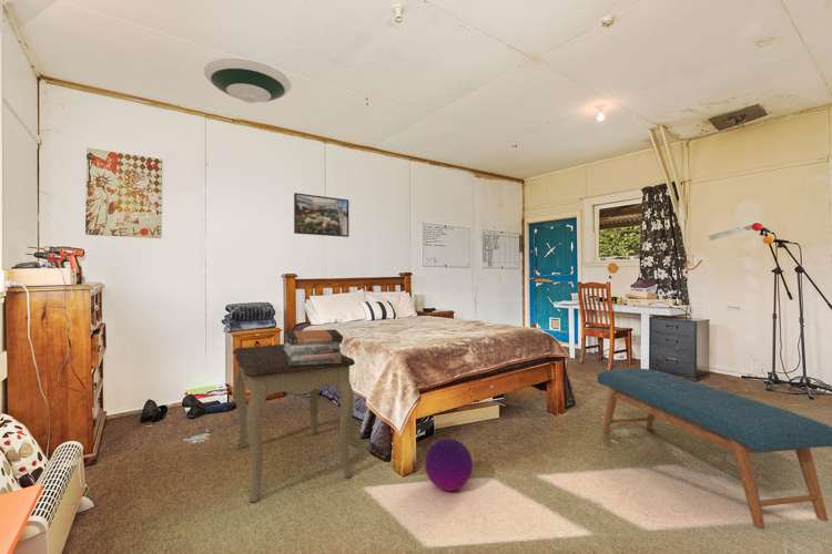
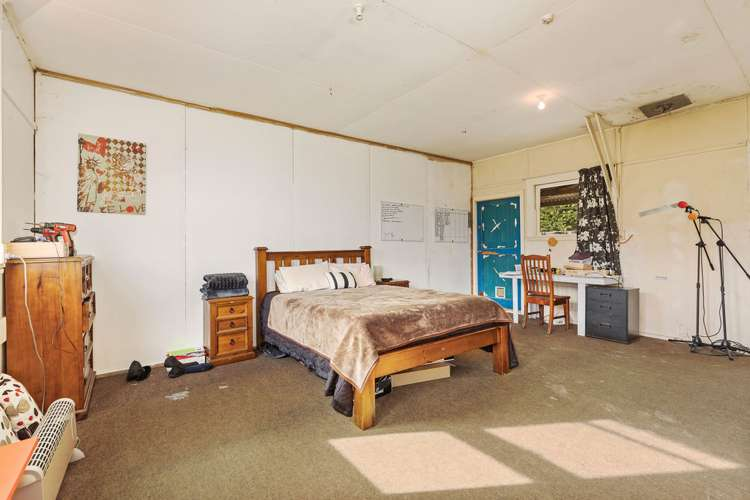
- side table [232,343,356,503]
- ball [424,438,474,492]
- book stack [283,328,344,366]
- bench [597,368,832,530]
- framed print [293,192,349,238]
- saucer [203,58,292,104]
